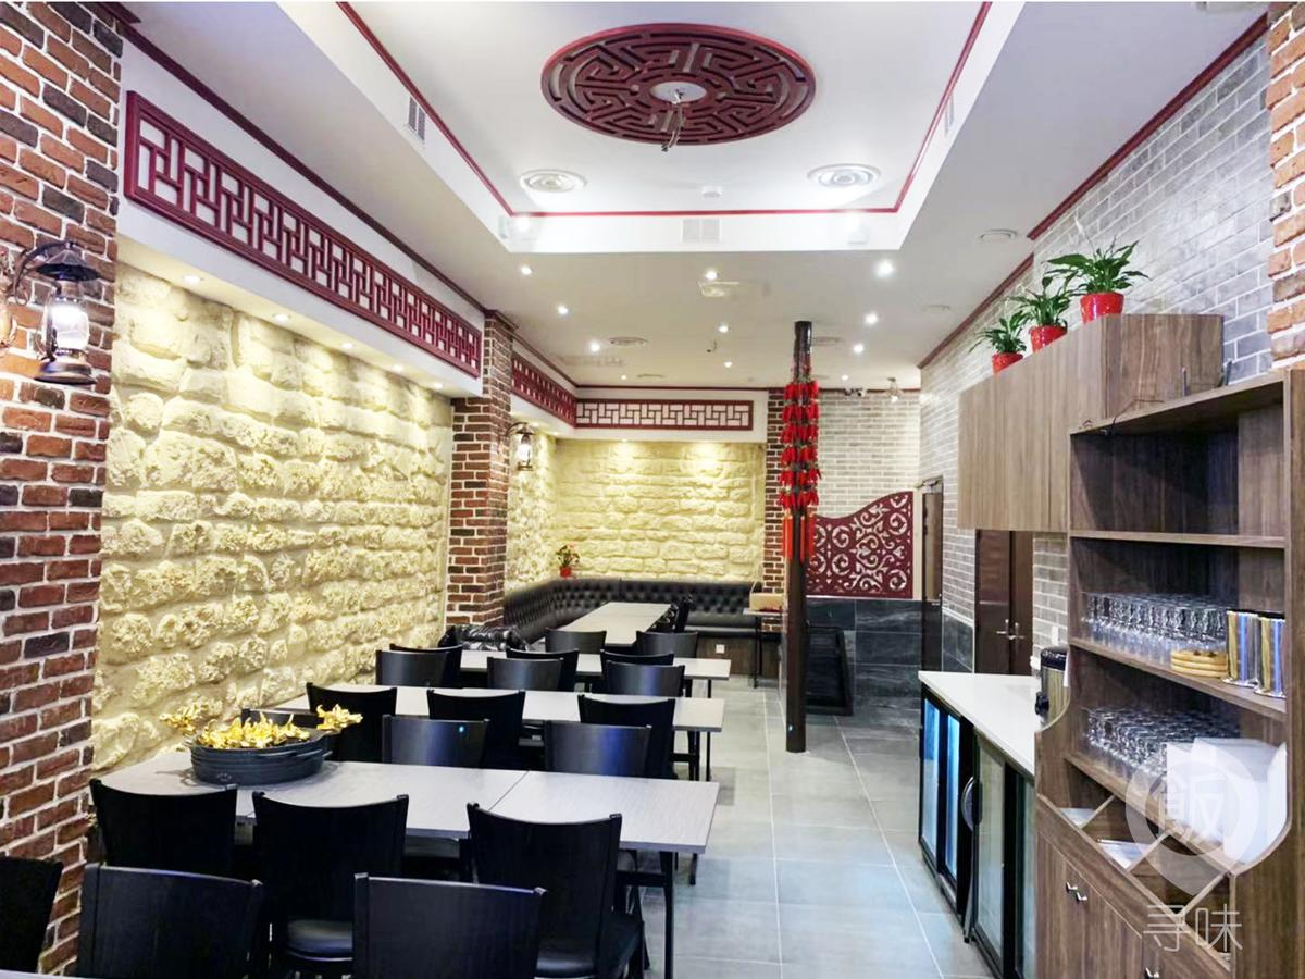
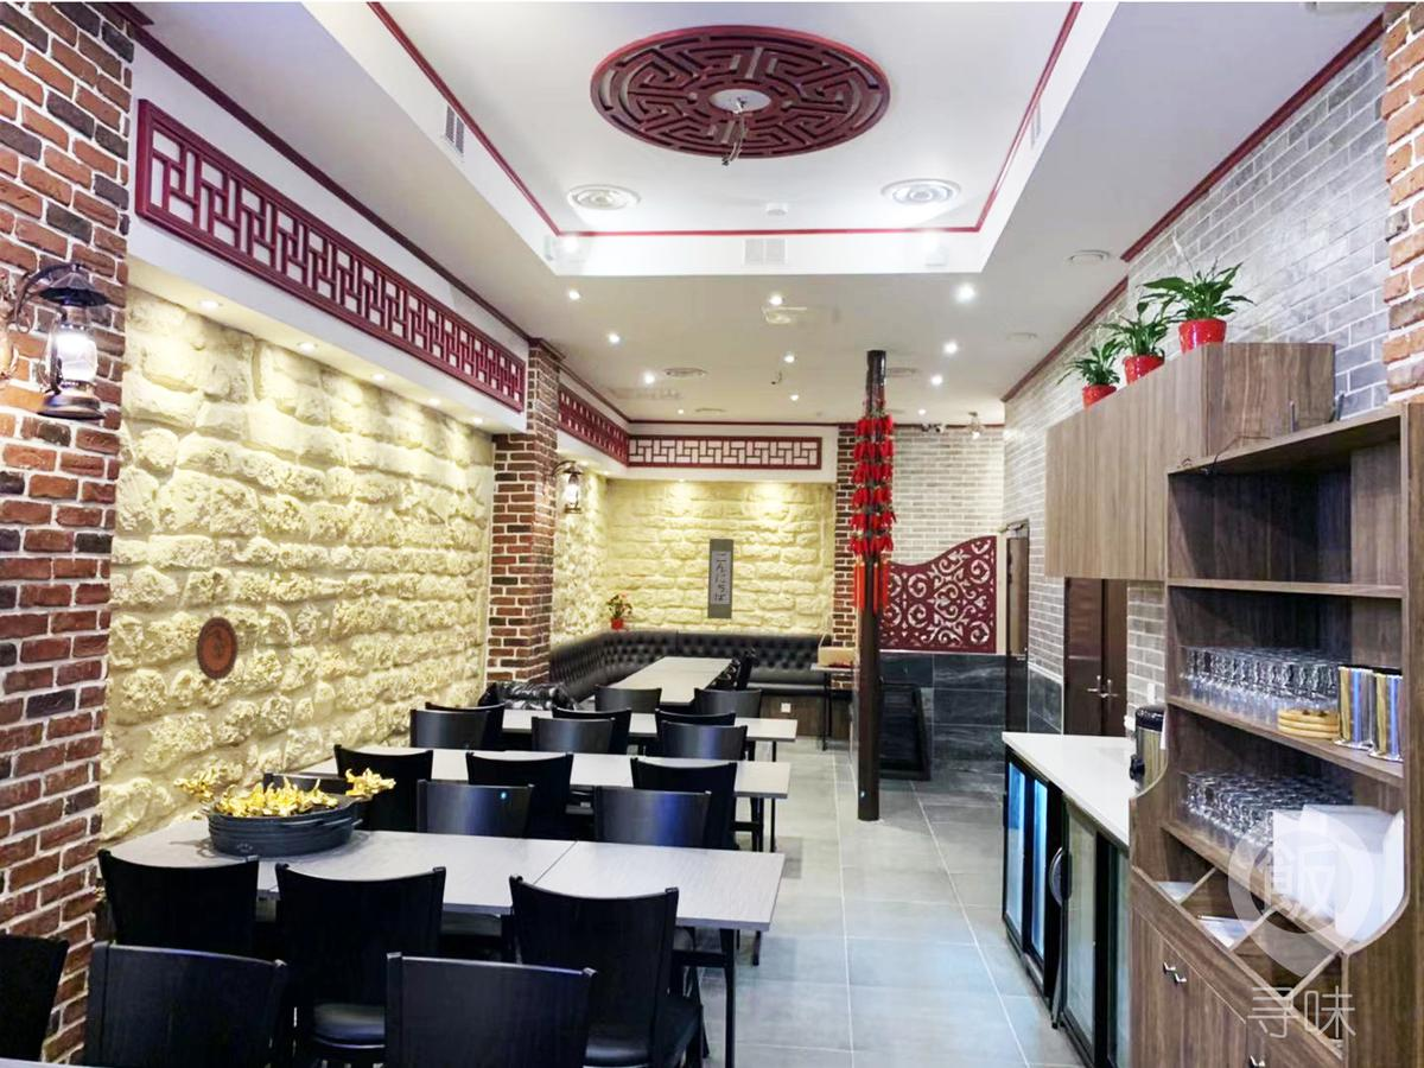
+ decorative plate [195,616,240,681]
+ wall scroll [706,534,735,621]
